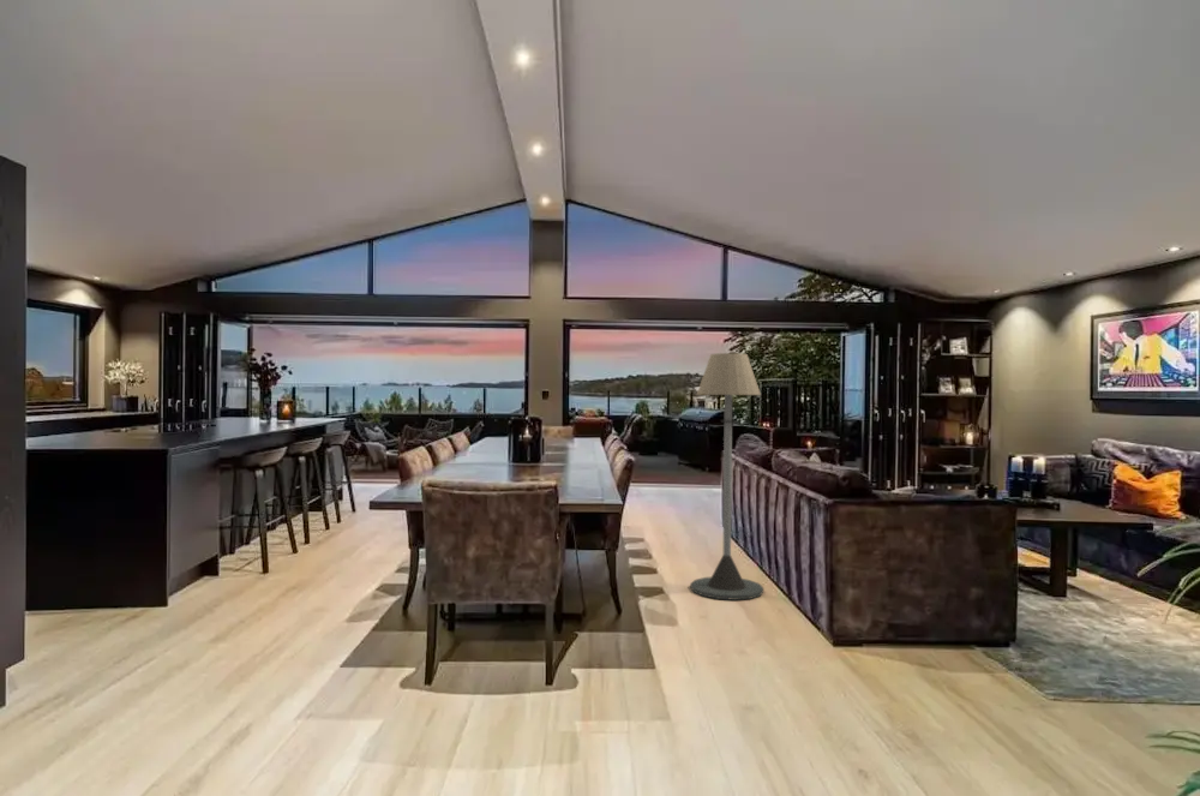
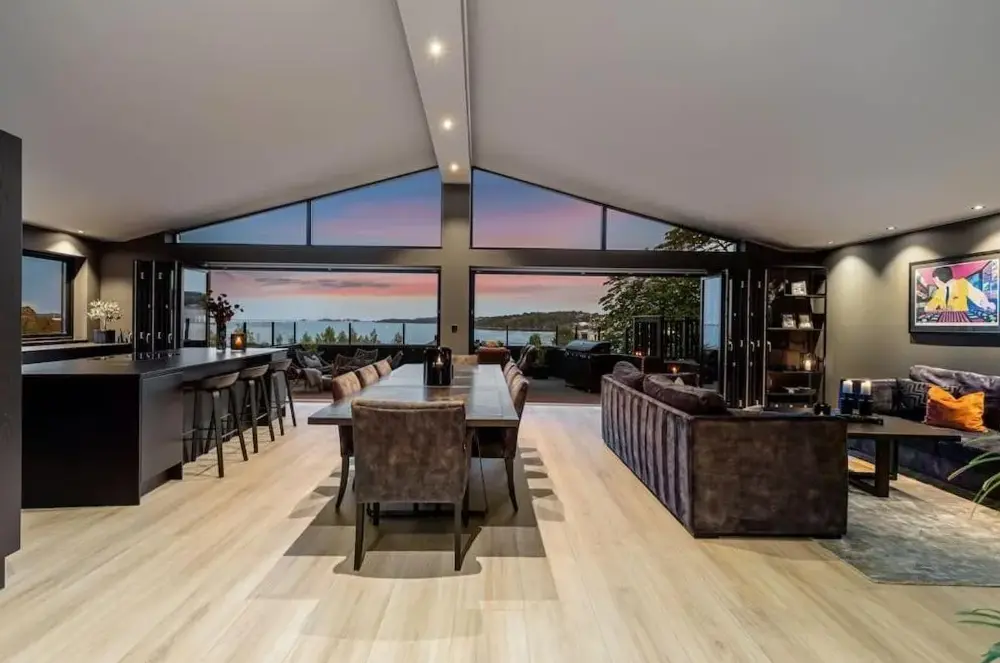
- floor lamp [689,352,764,602]
